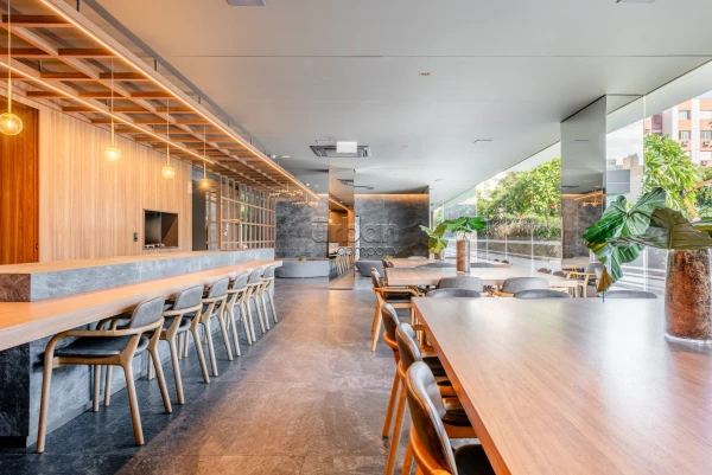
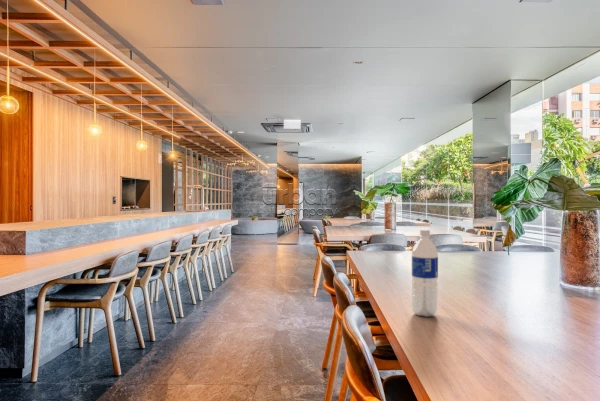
+ water bottle [411,228,439,318]
